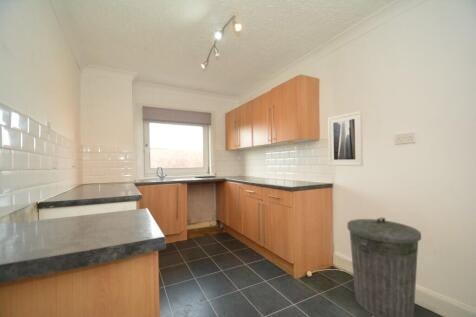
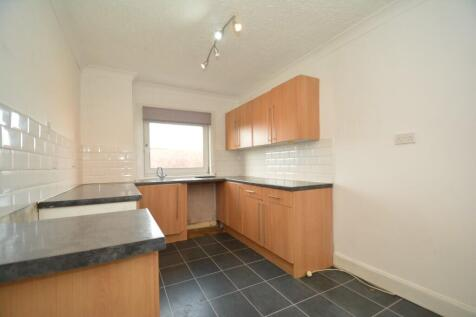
- trash can [346,216,422,317]
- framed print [327,110,364,167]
